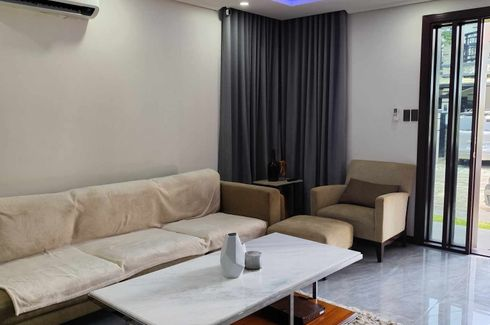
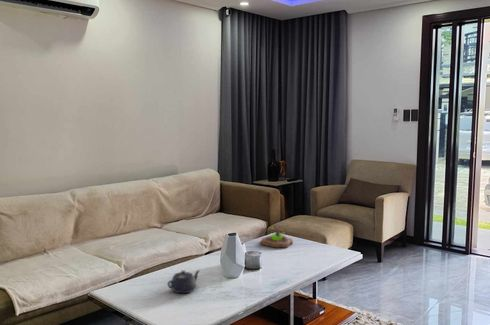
+ succulent planter [259,225,294,249]
+ teapot [166,269,201,294]
